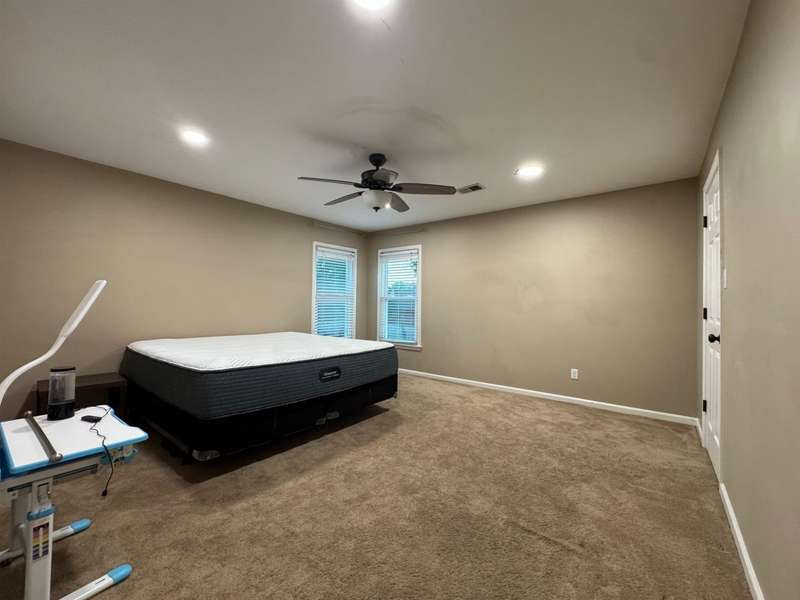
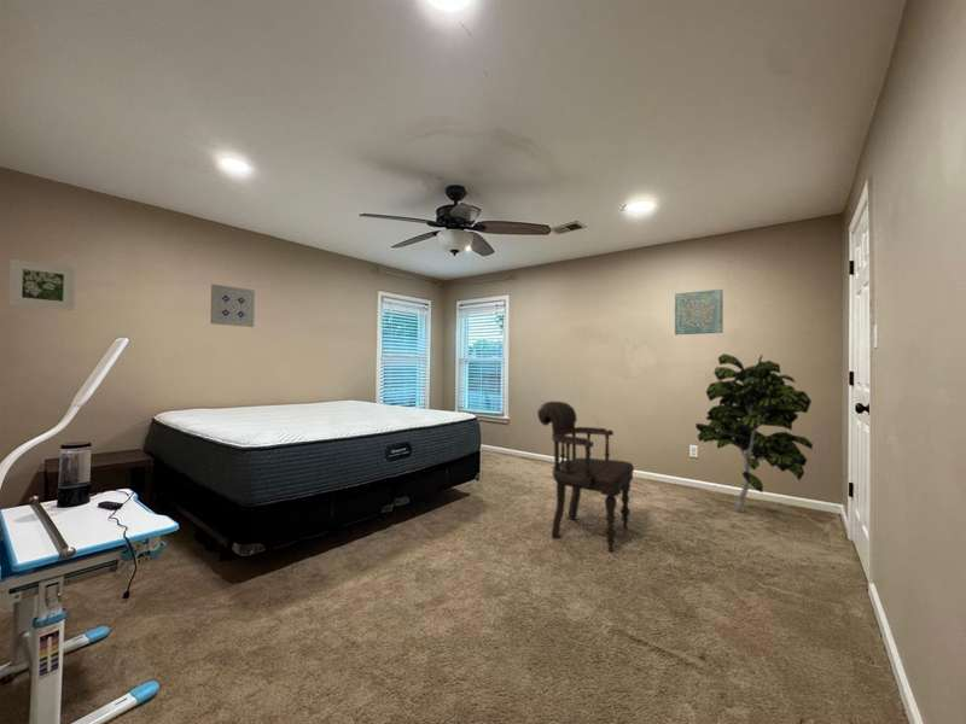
+ wall art [209,282,256,328]
+ indoor plant [694,352,814,514]
+ armchair [536,401,635,553]
+ wall art [674,288,724,335]
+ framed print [8,258,76,311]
